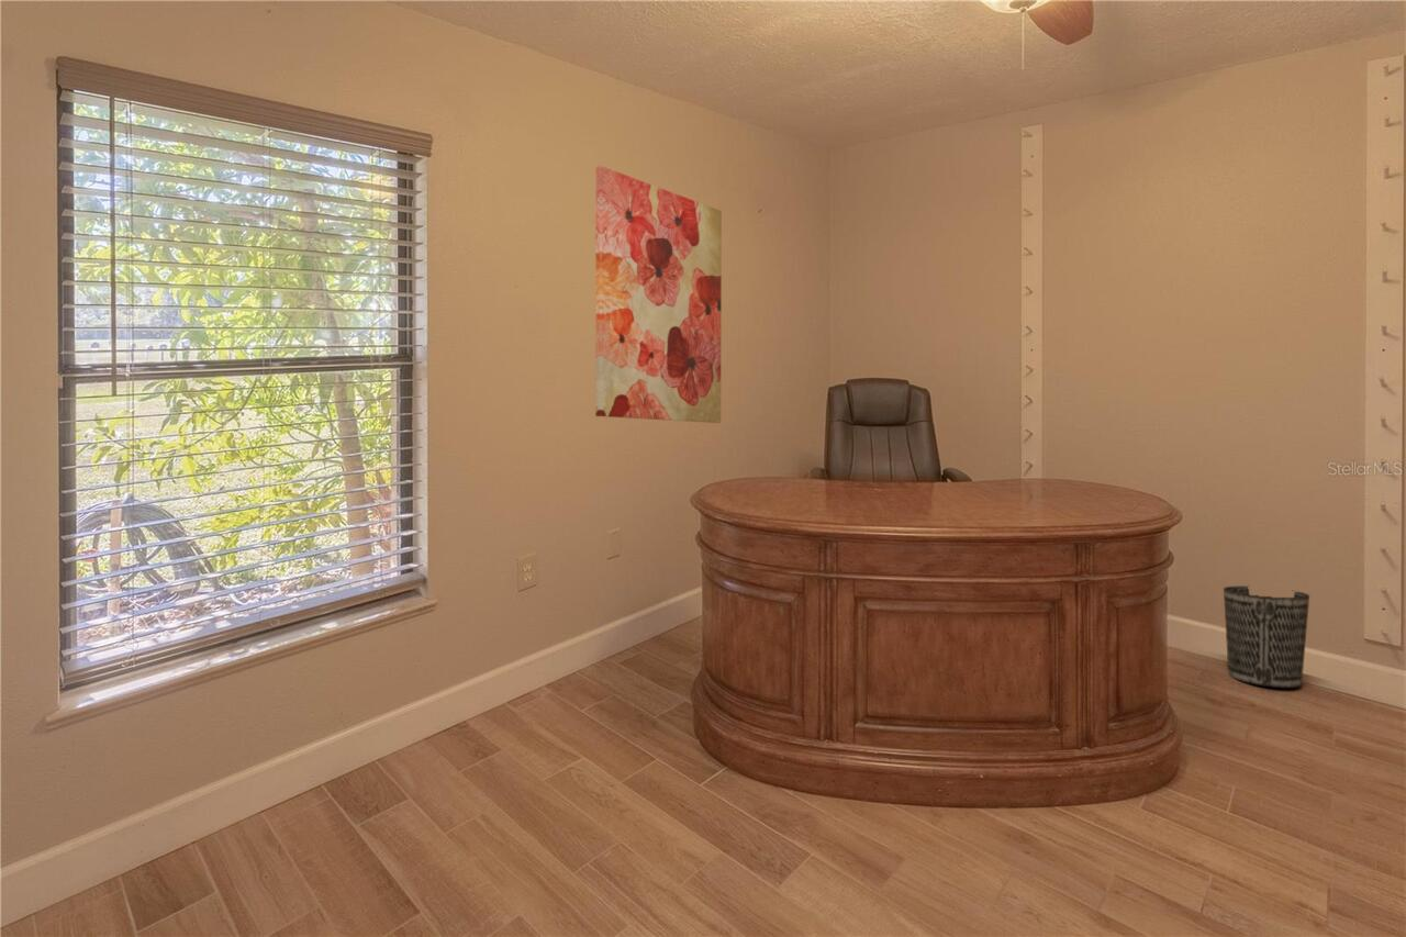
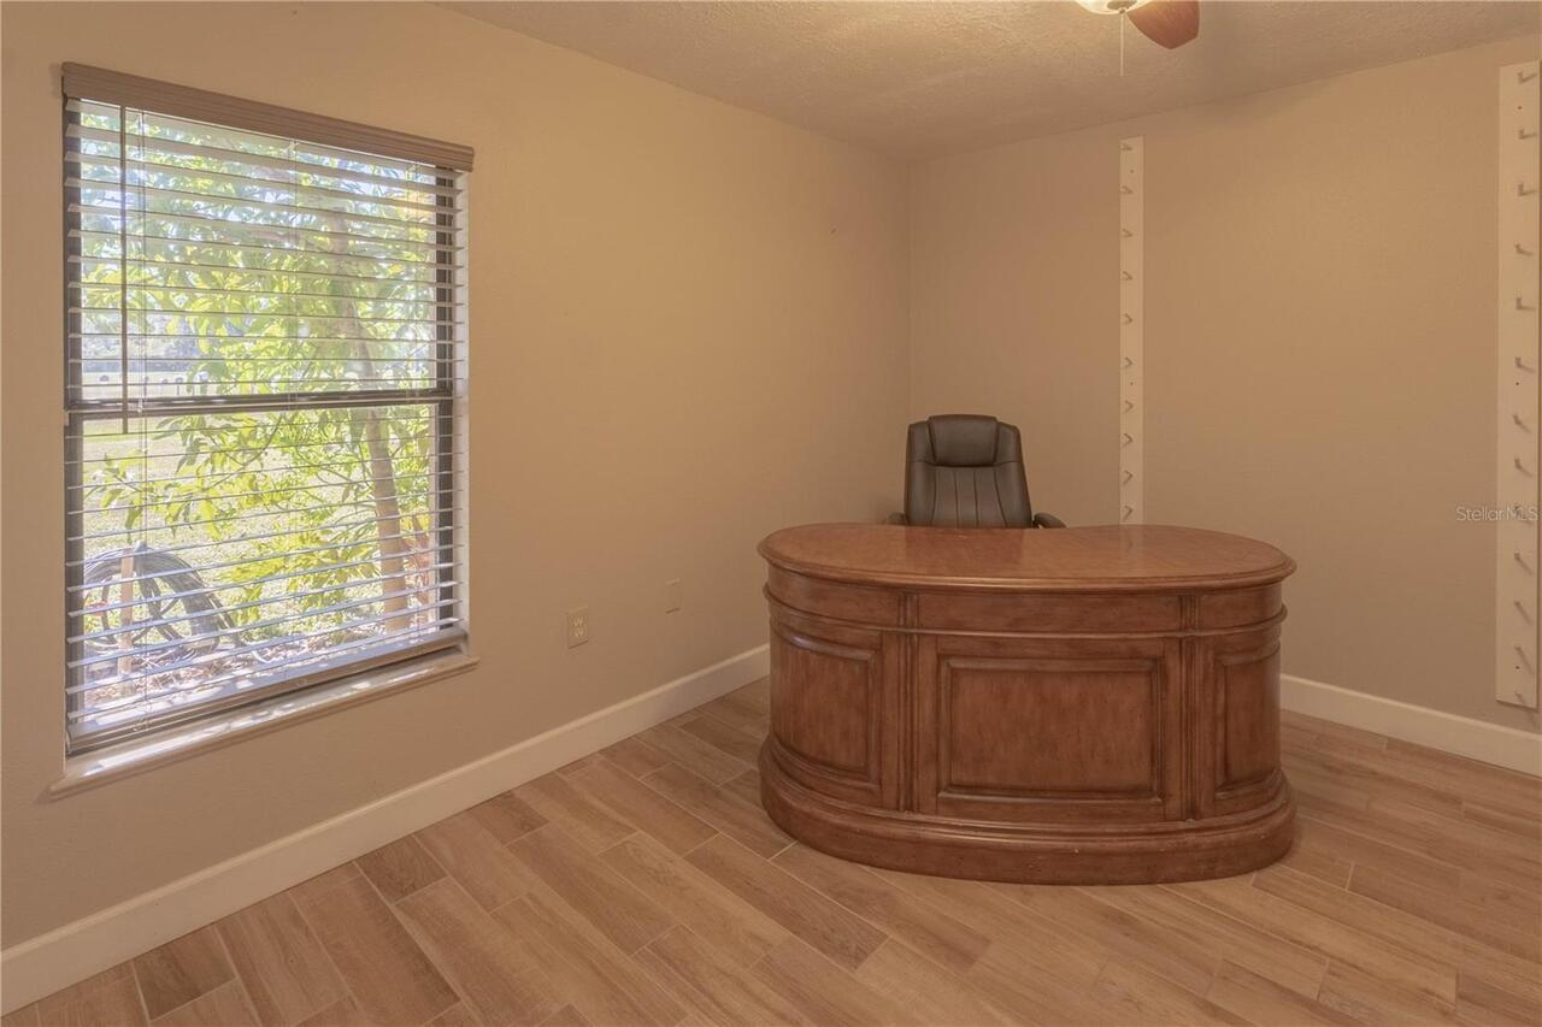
- wastebasket [1223,585,1310,689]
- wall art [594,165,723,424]
